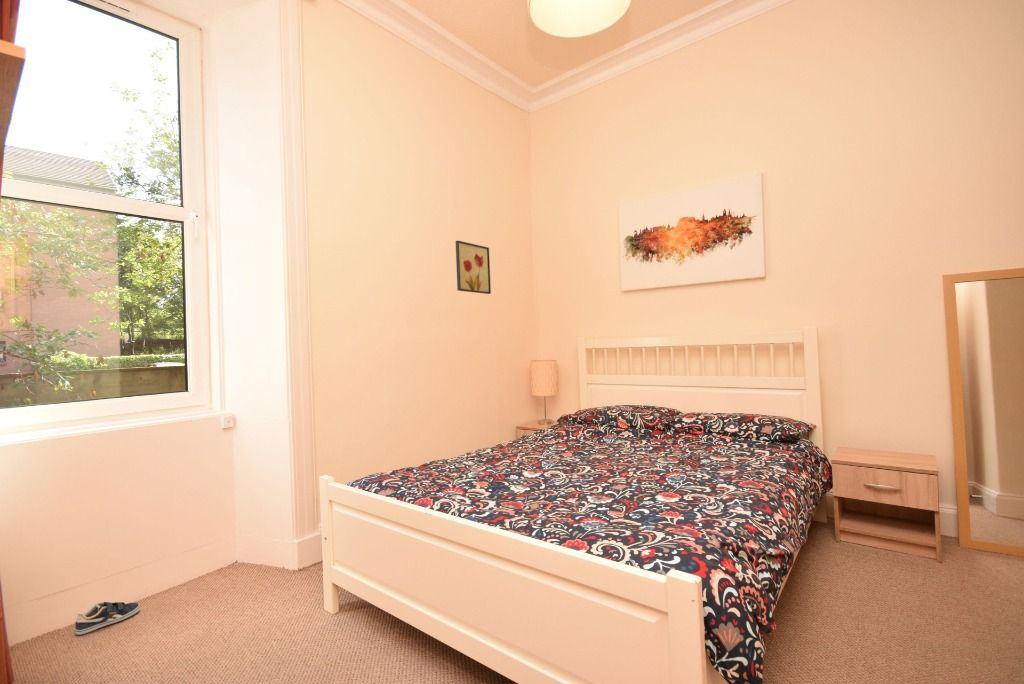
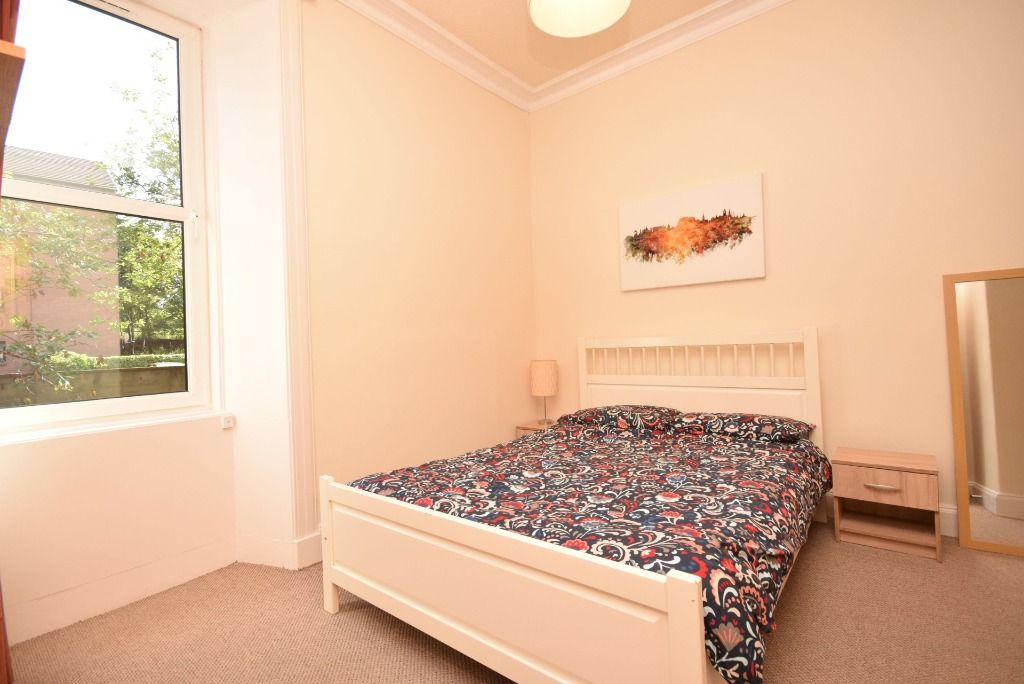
- wall art [455,240,492,295]
- sneaker [74,601,141,636]
